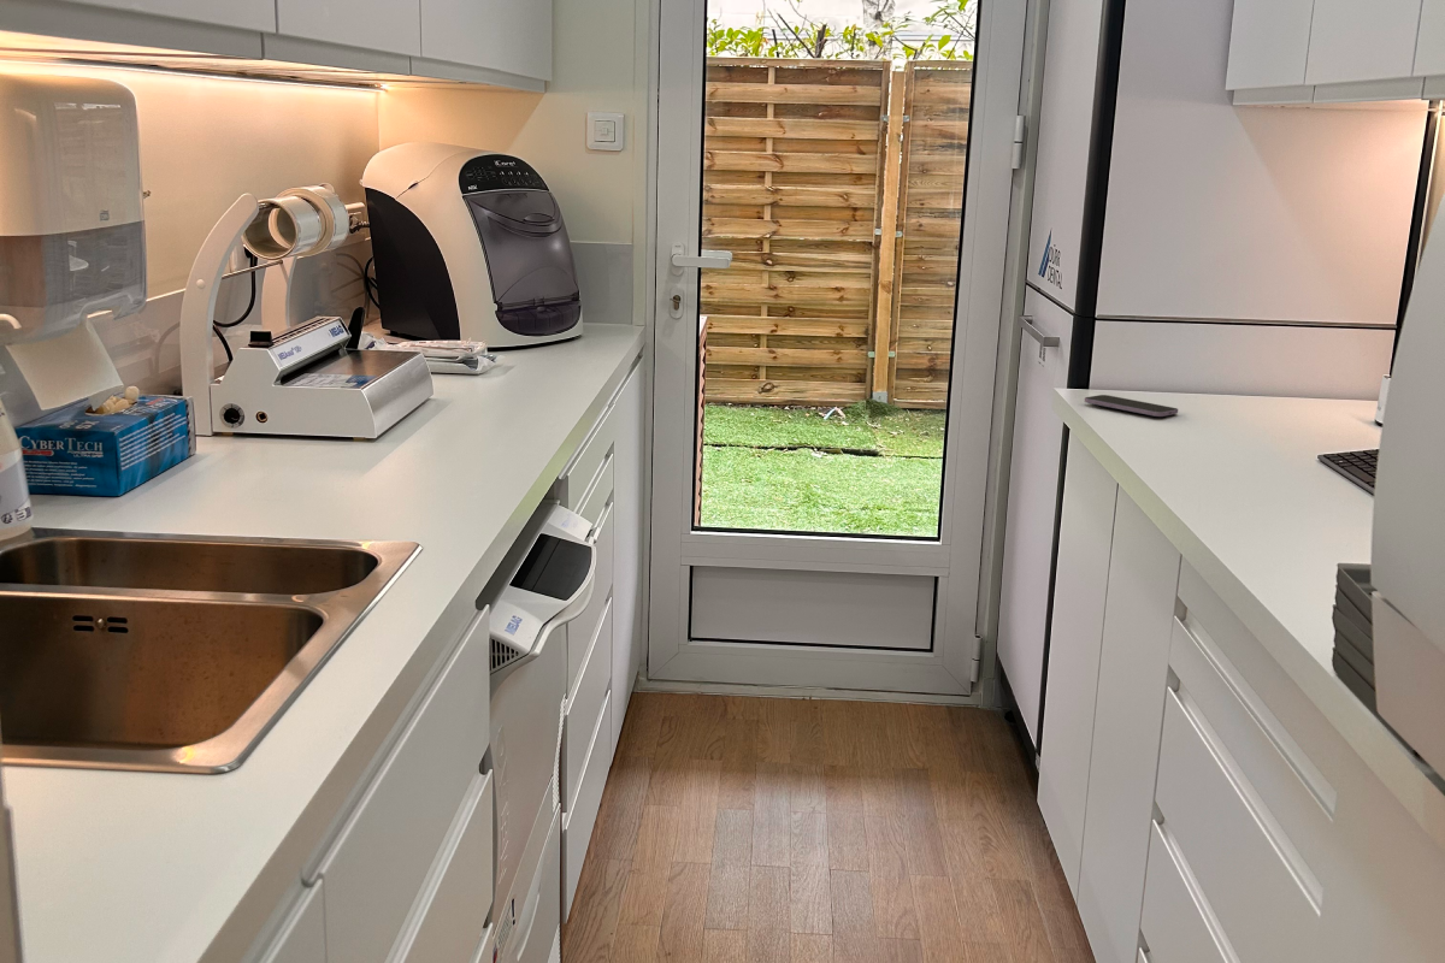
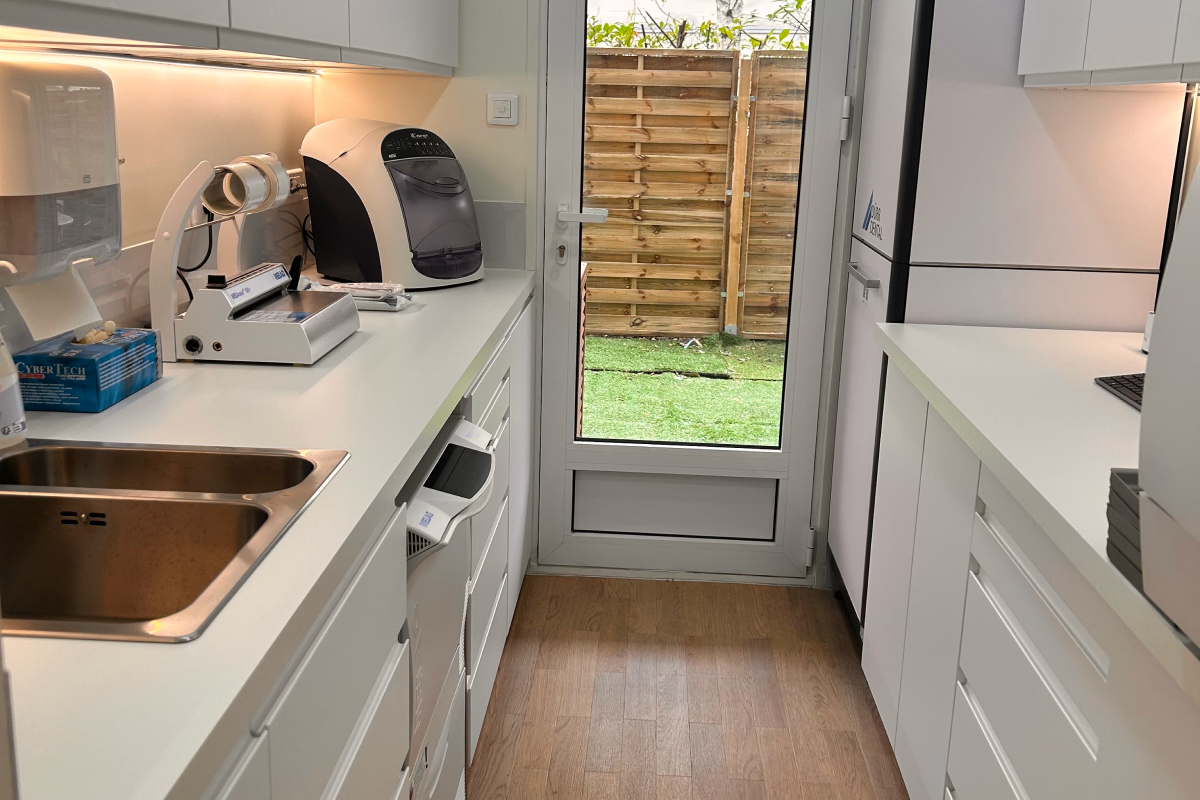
- smartphone [1084,394,1179,418]
